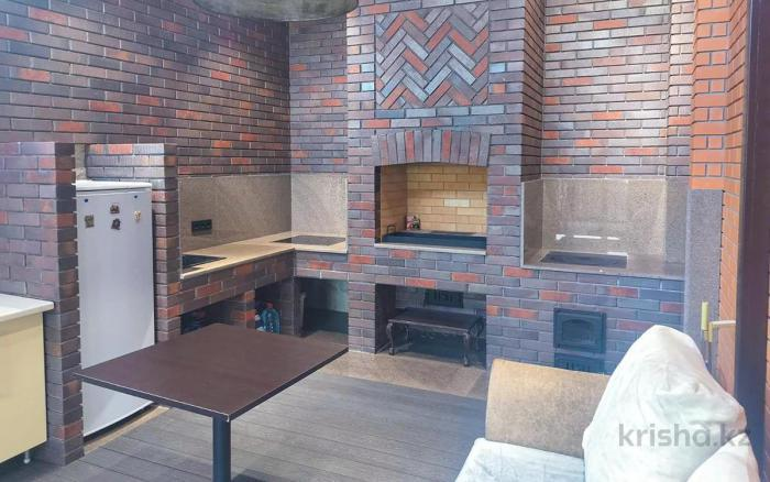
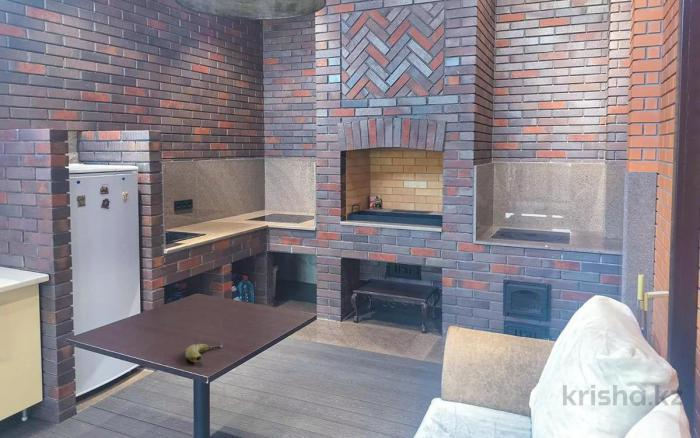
+ fruit [185,341,223,363]
